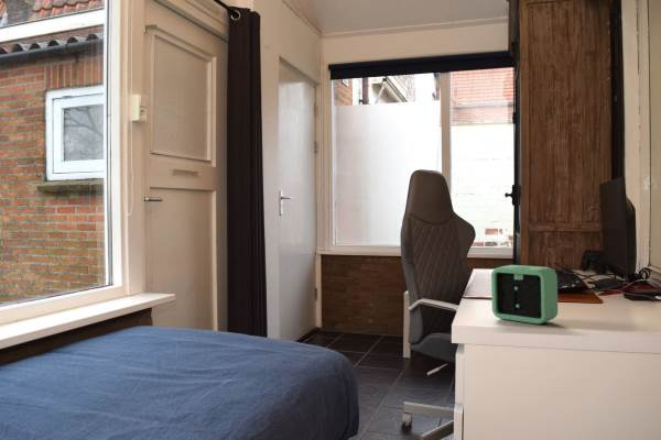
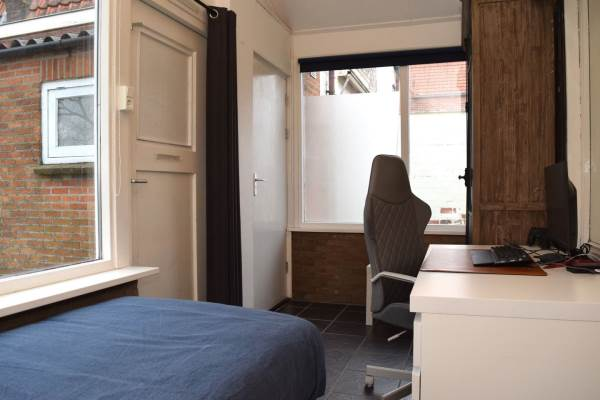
- alarm clock [490,264,559,326]
